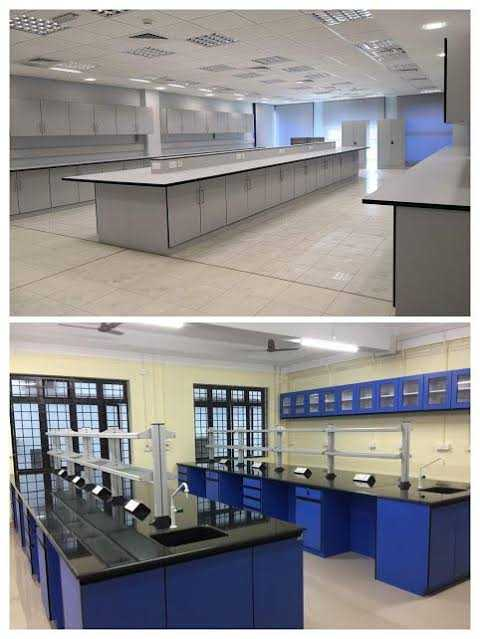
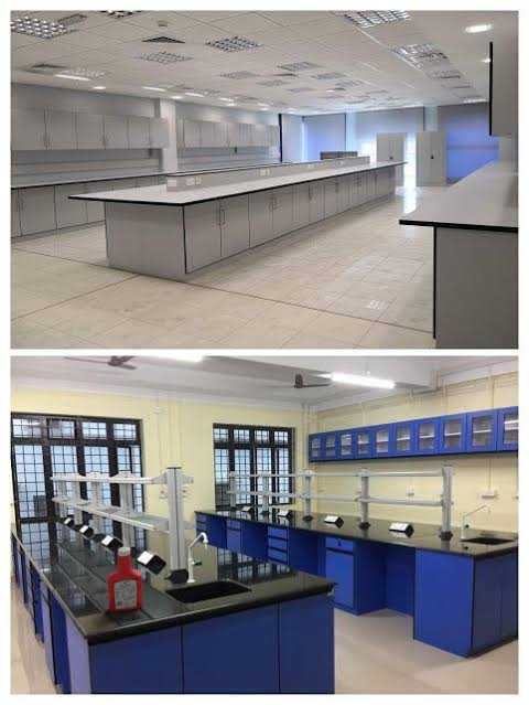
+ soap bottle [107,546,144,612]
